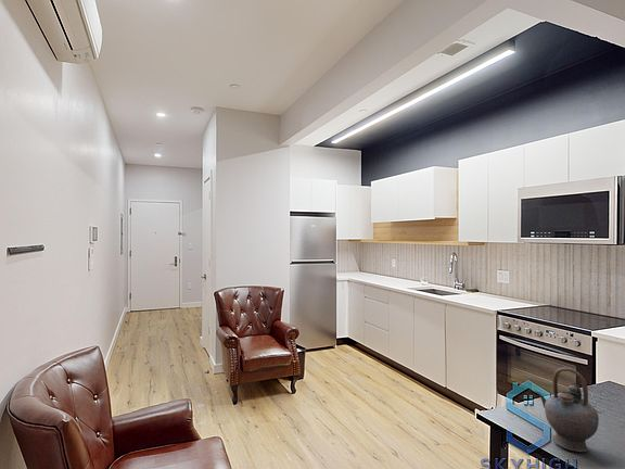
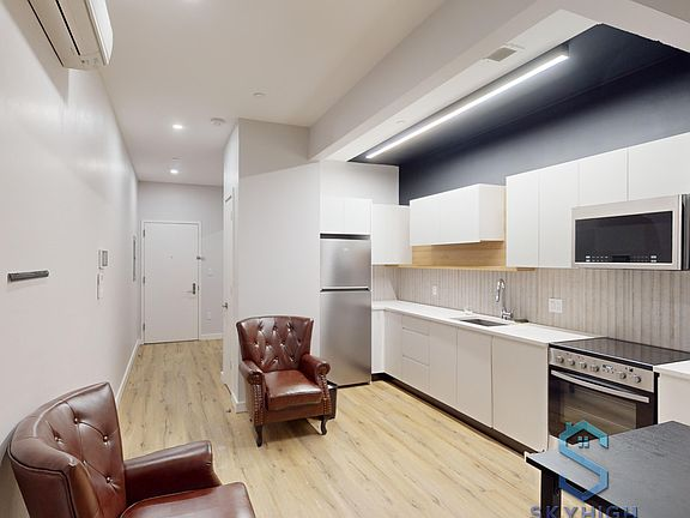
- teapot [535,367,600,453]
